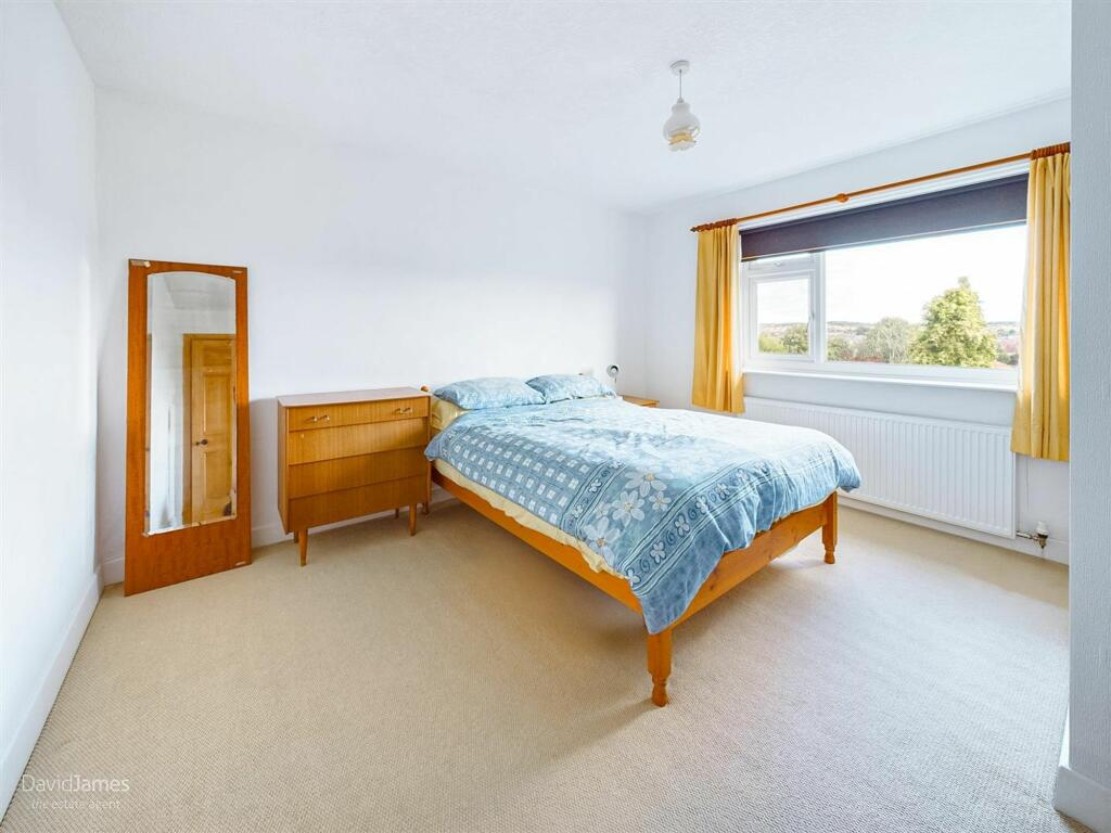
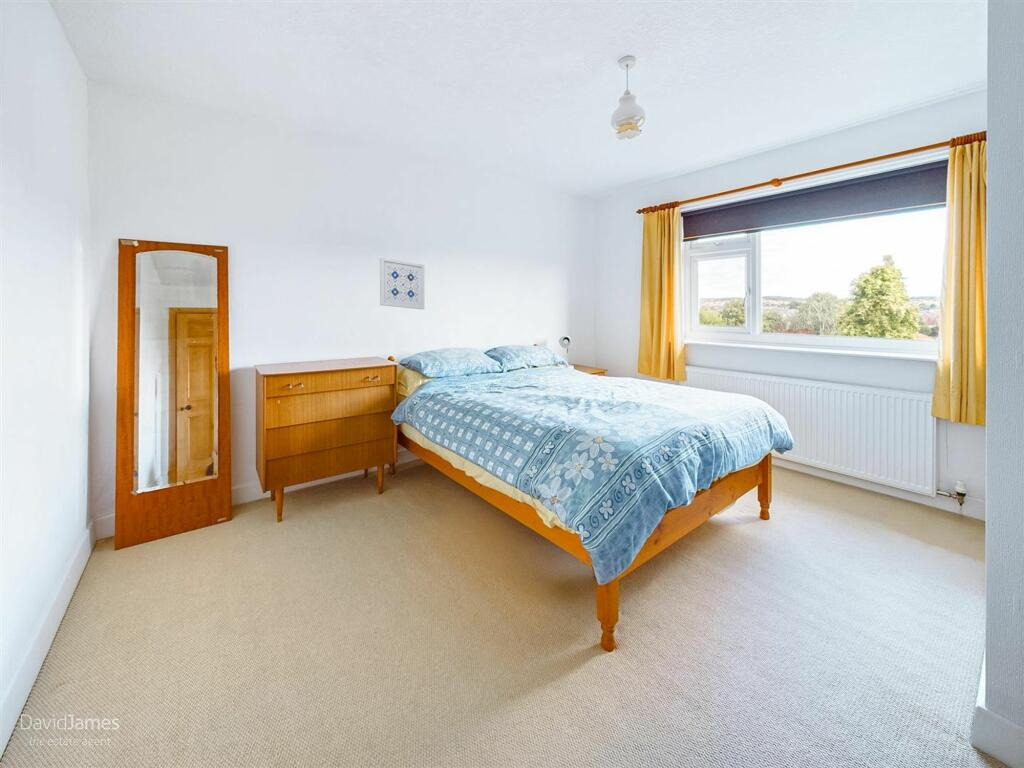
+ wall art [379,257,425,310]
